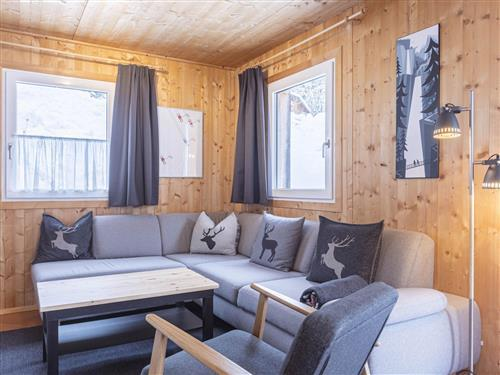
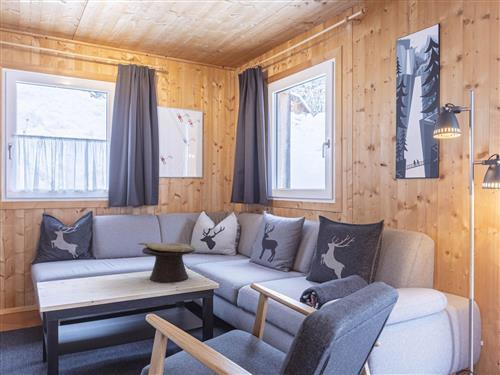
+ decorative bowl [138,242,197,284]
